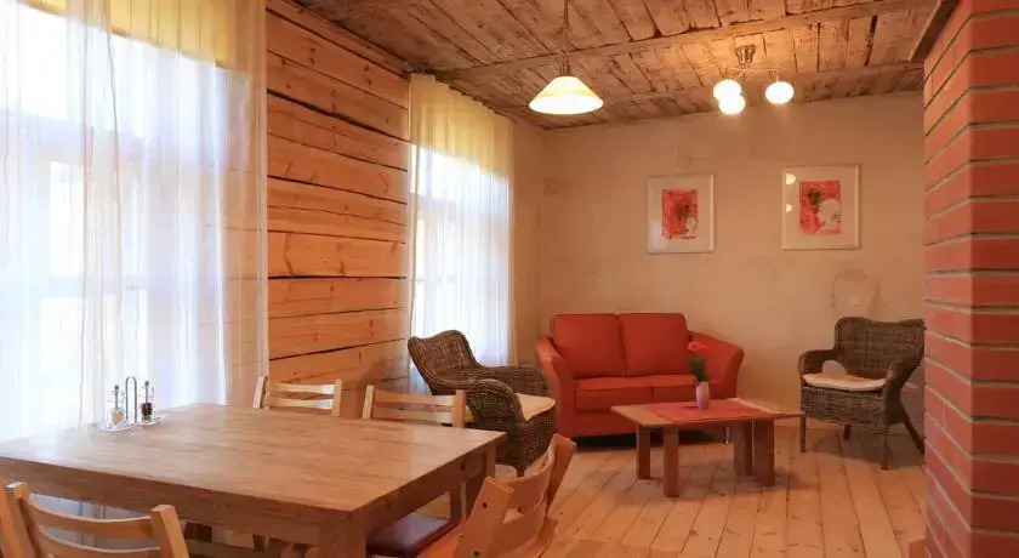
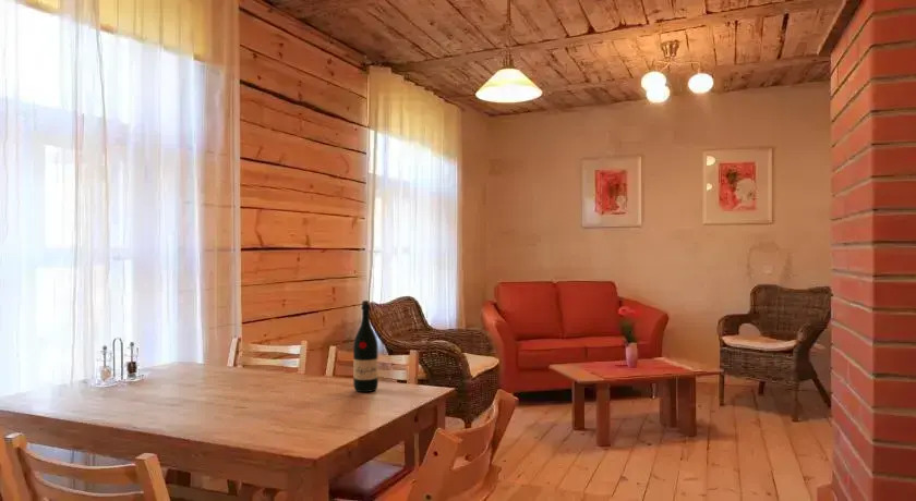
+ wine bottle [352,300,379,393]
